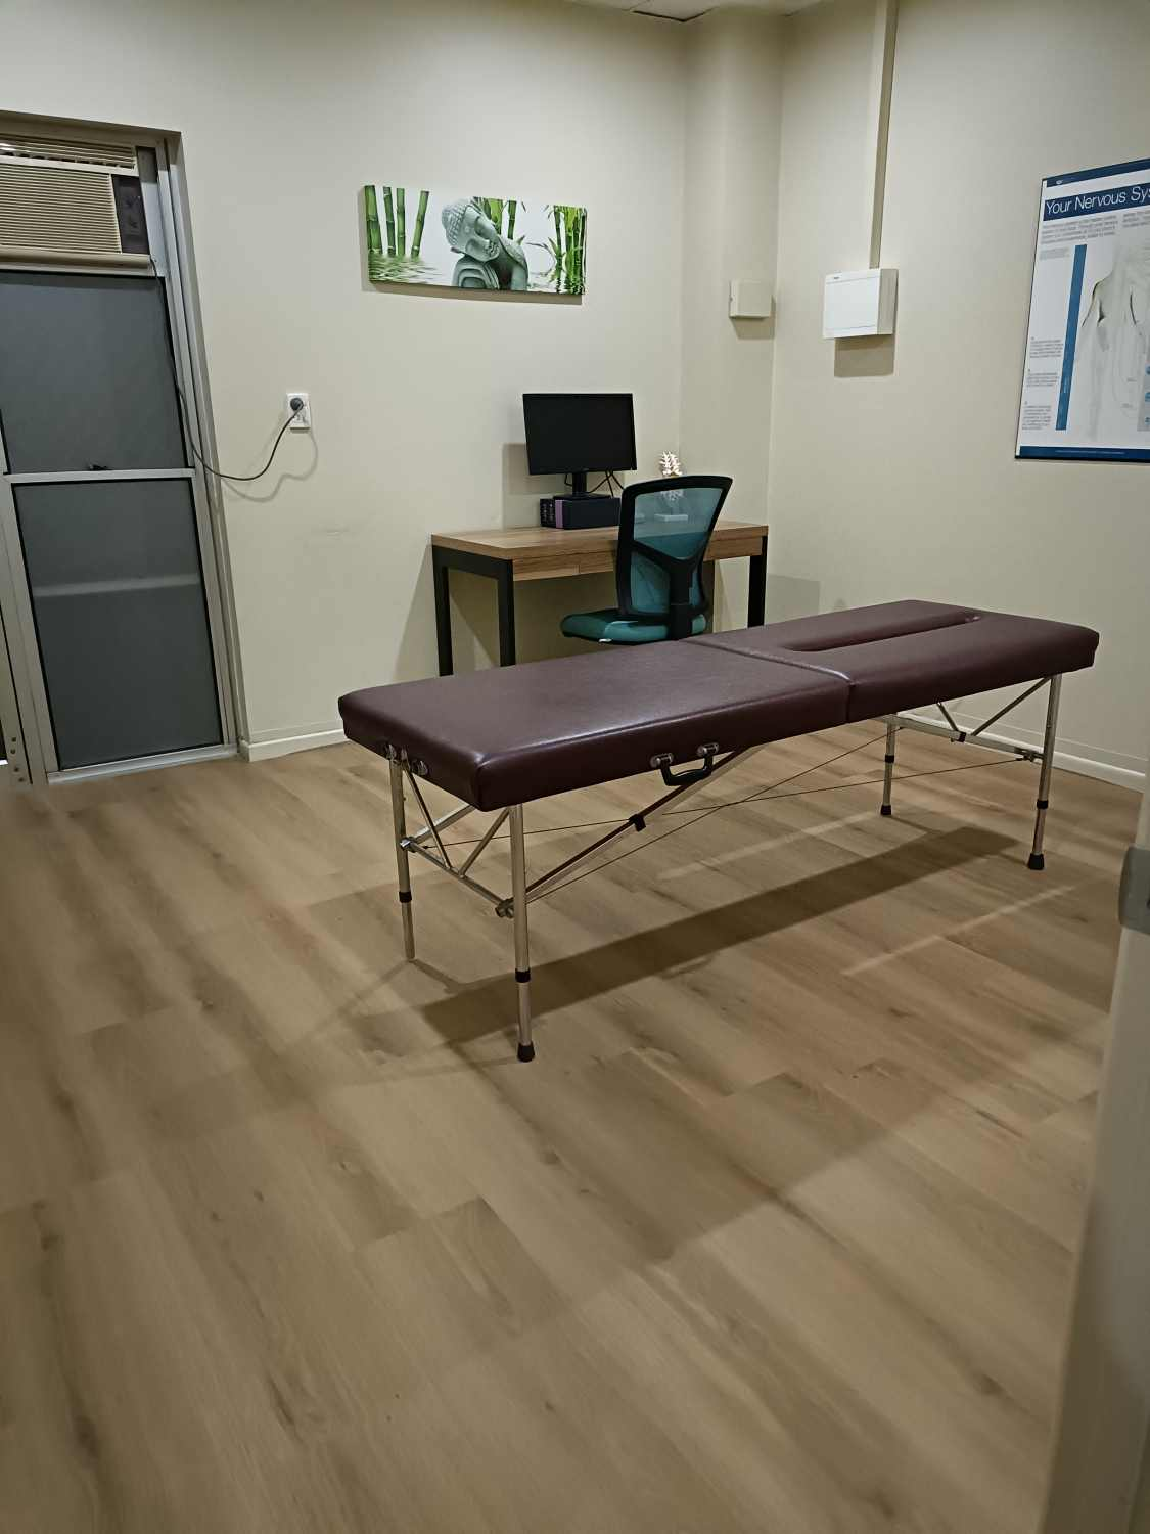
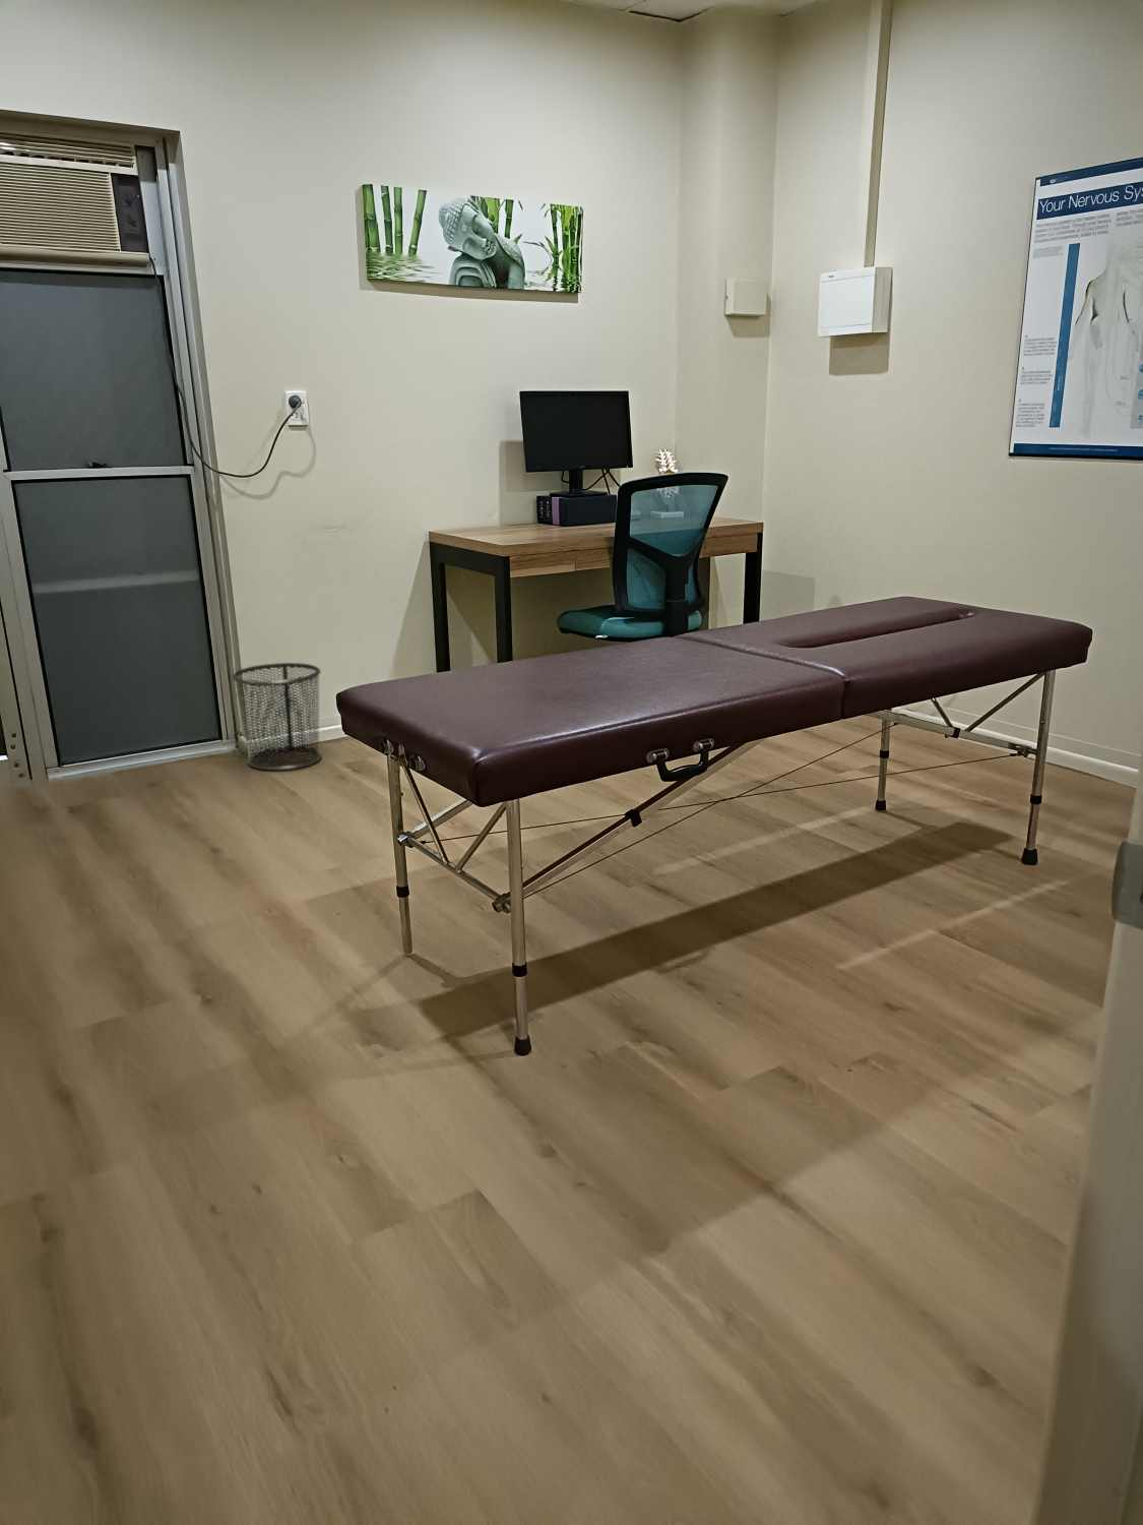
+ waste bin [231,662,322,772]
